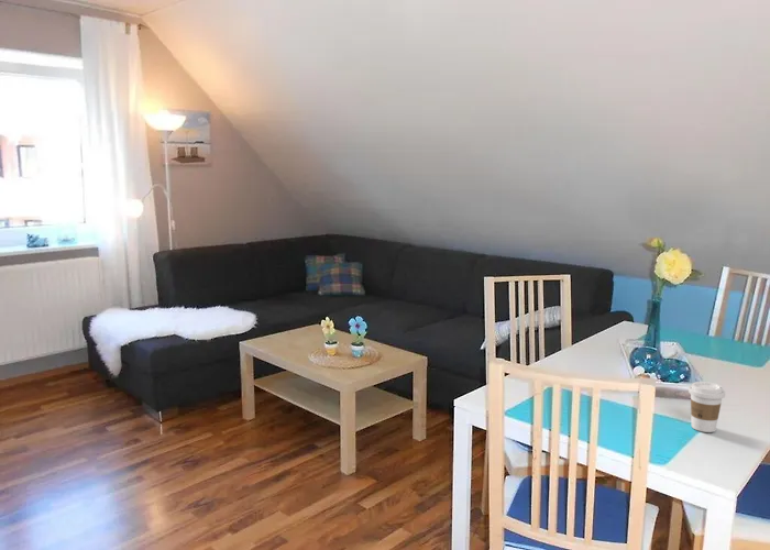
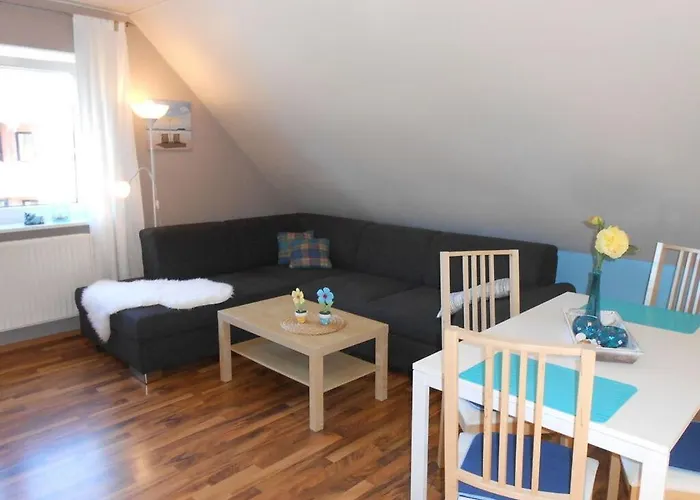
- coffee cup [688,381,726,433]
